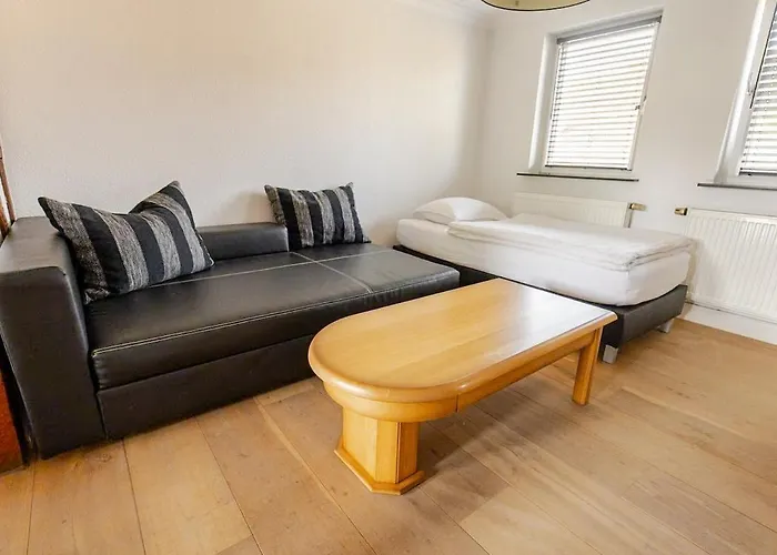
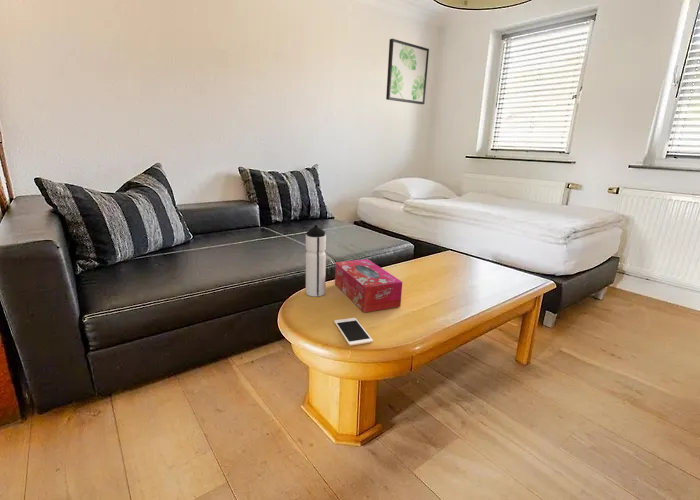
+ water bottle [305,224,327,297]
+ tissue box [334,258,403,314]
+ cell phone [333,317,374,347]
+ wall art [385,38,430,105]
